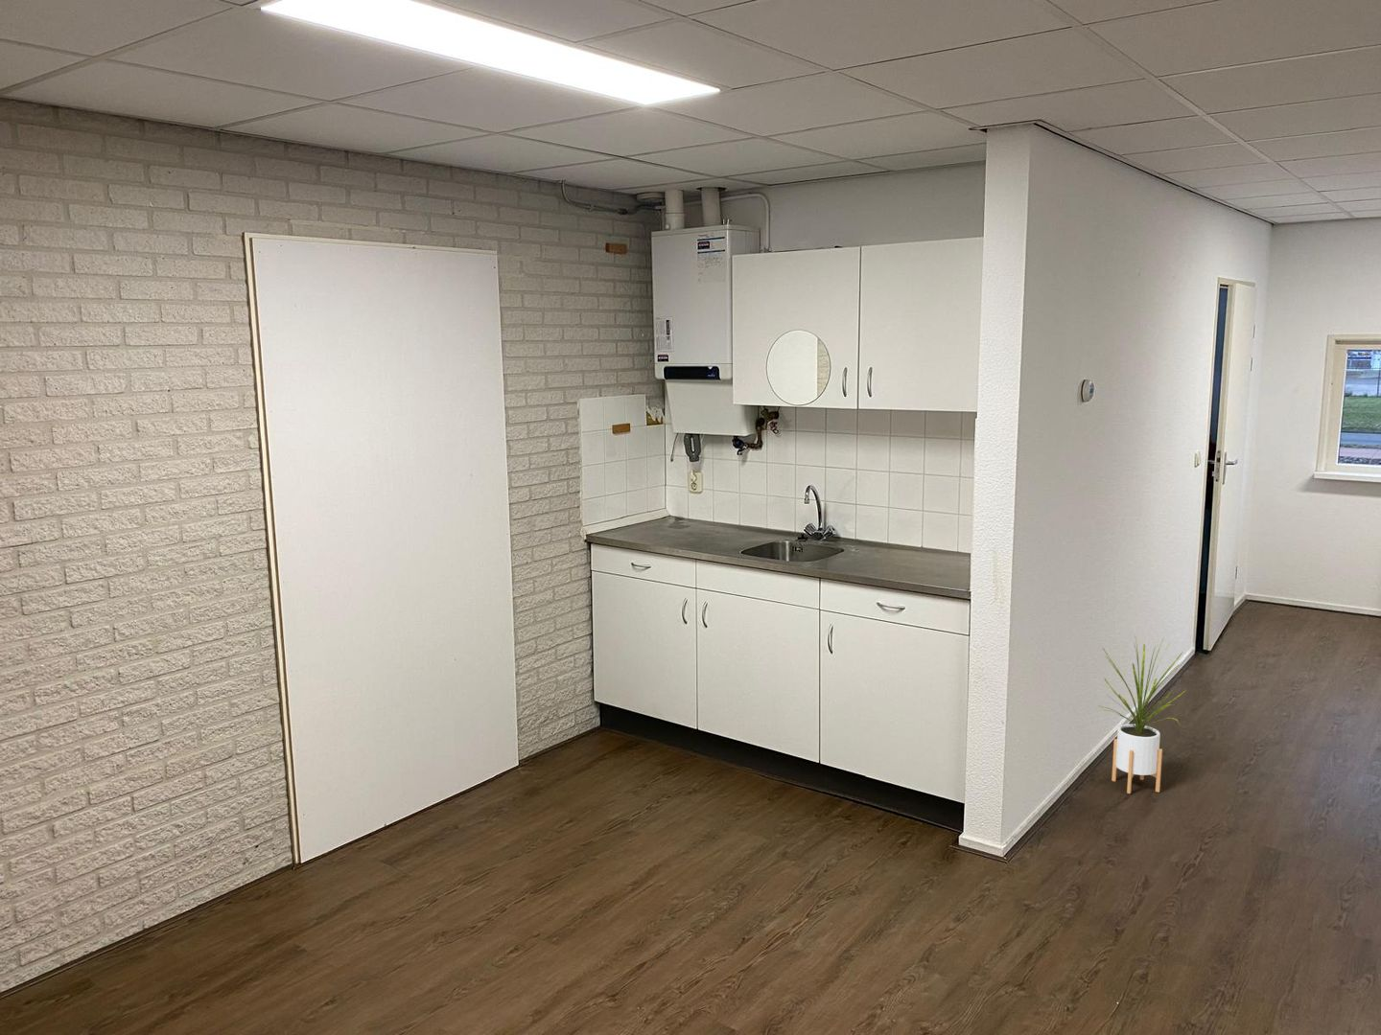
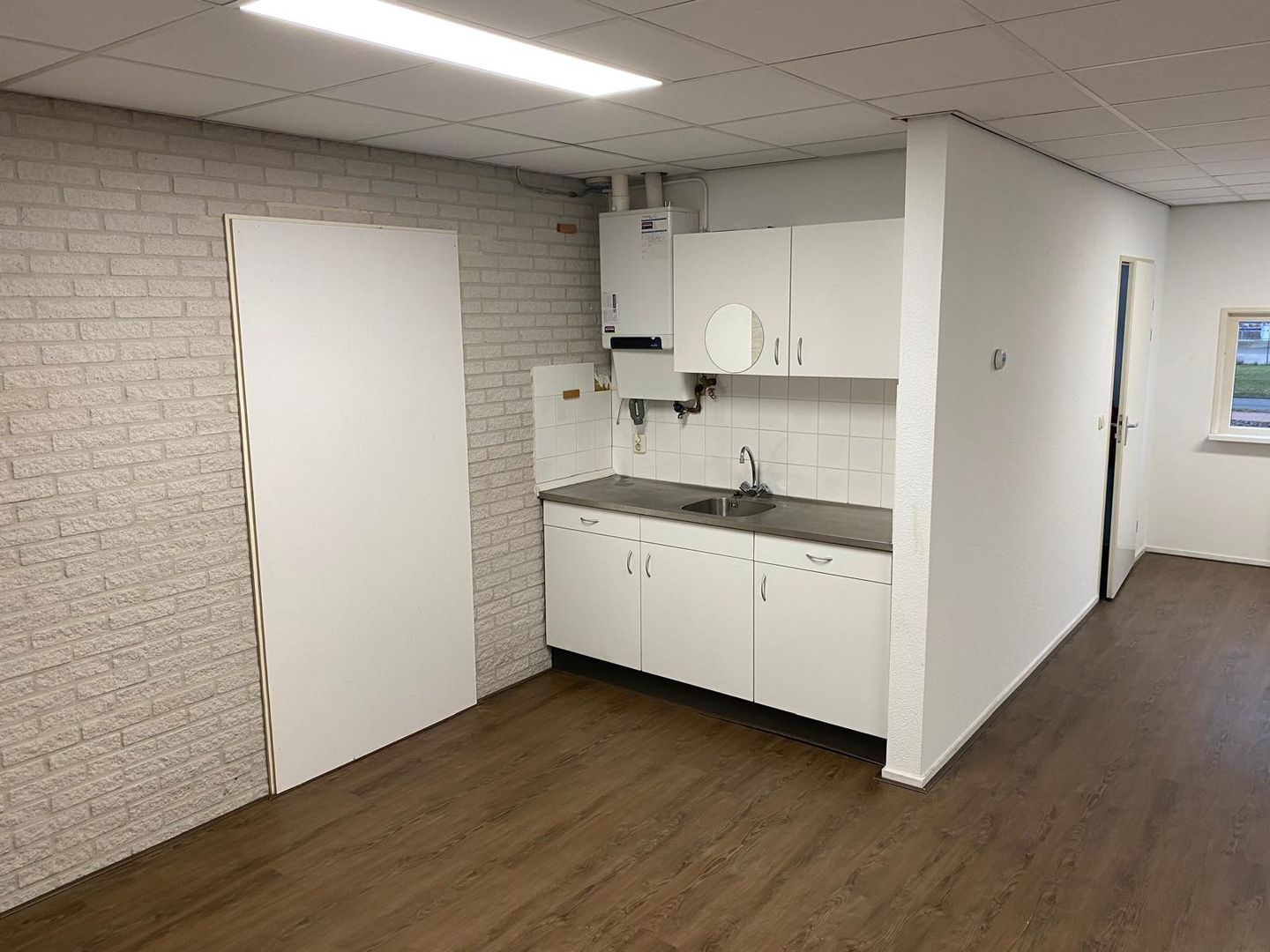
- house plant [1097,635,1187,795]
